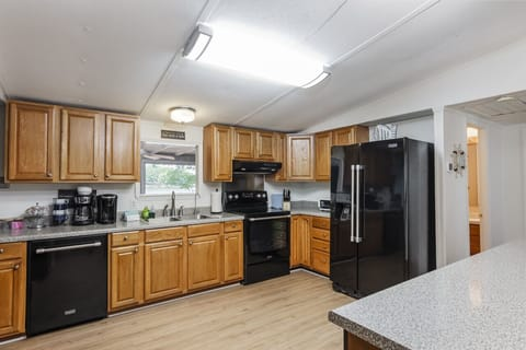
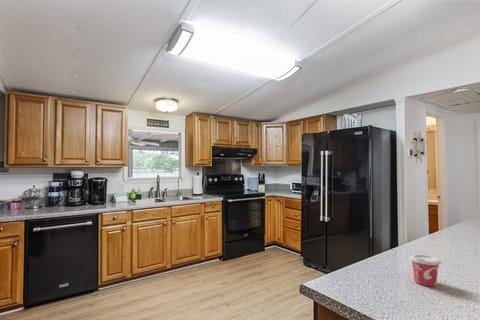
+ cup [409,253,442,287]
